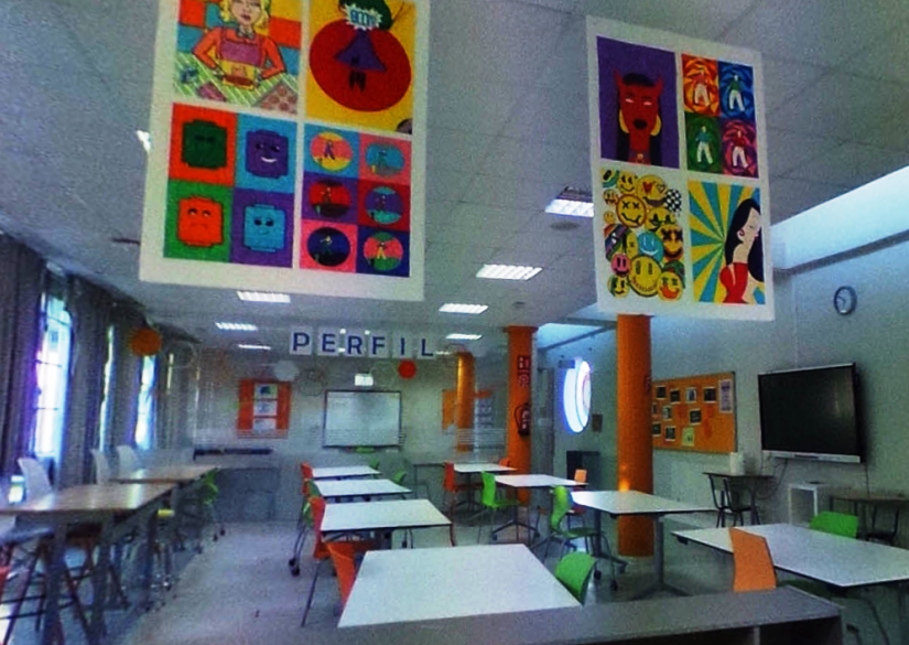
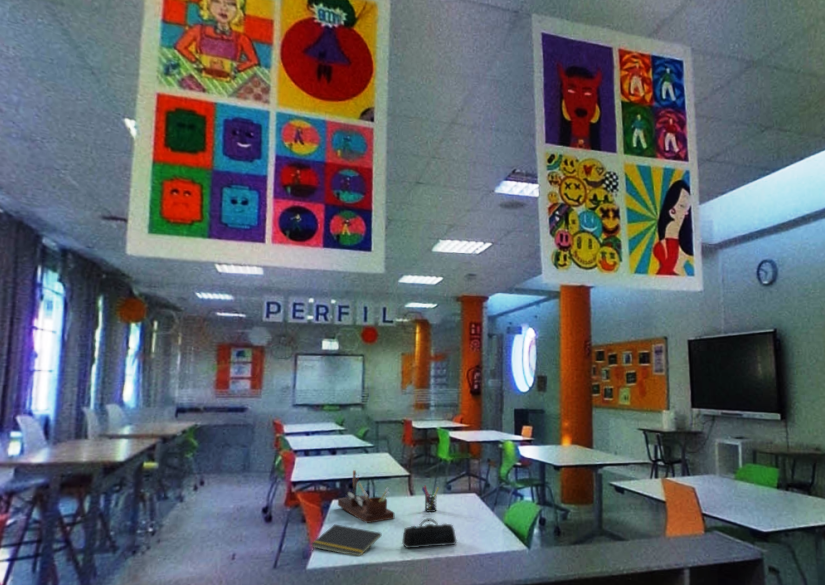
+ desk organizer [337,469,395,524]
+ notepad [310,523,382,557]
+ pen holder [421,484,440,513]
+ pencil case [401,517,458,549]
